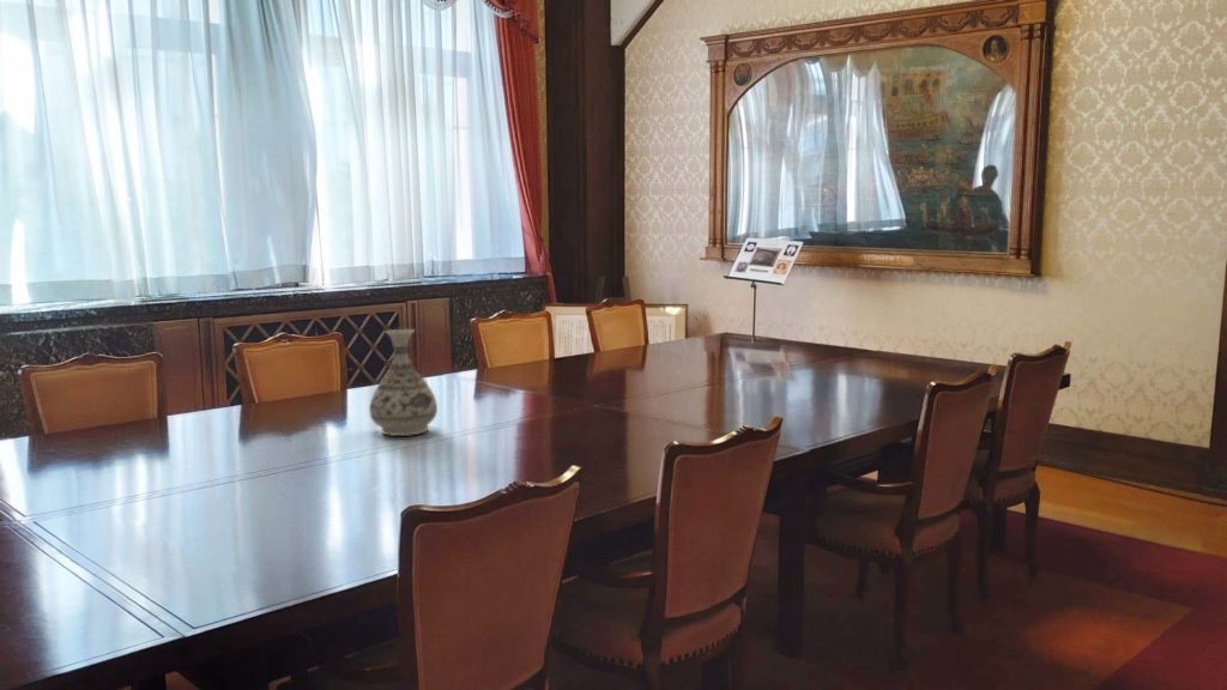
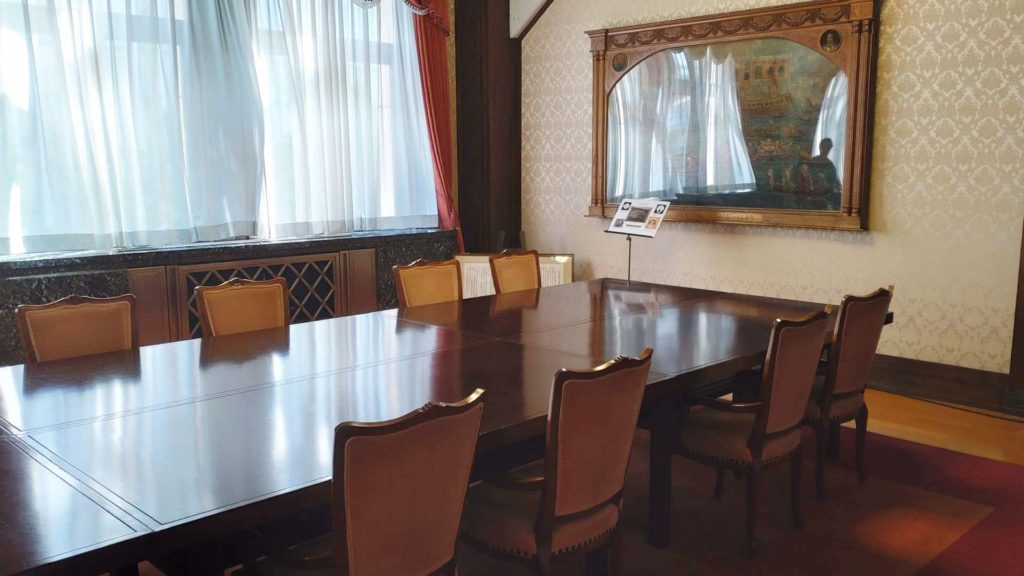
- vase [368,328,439,437]
